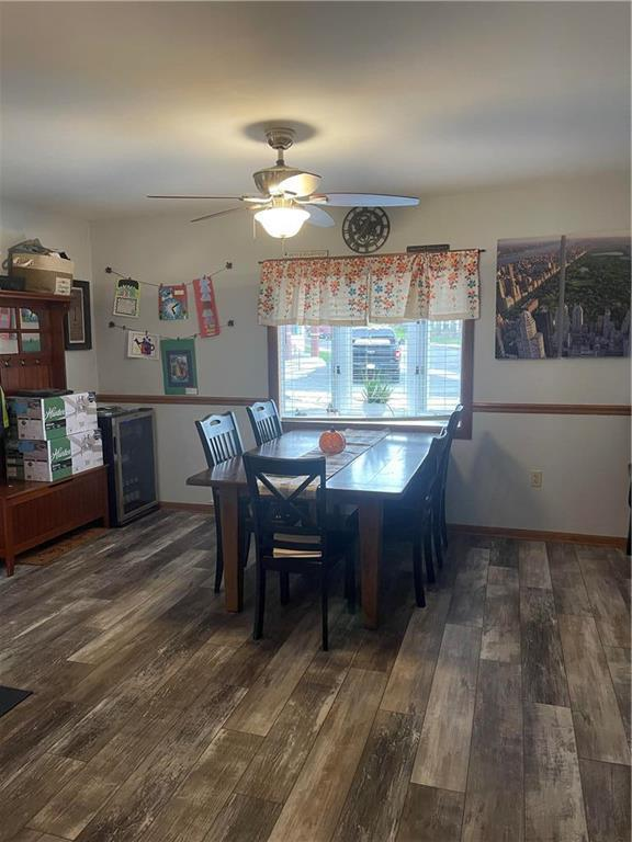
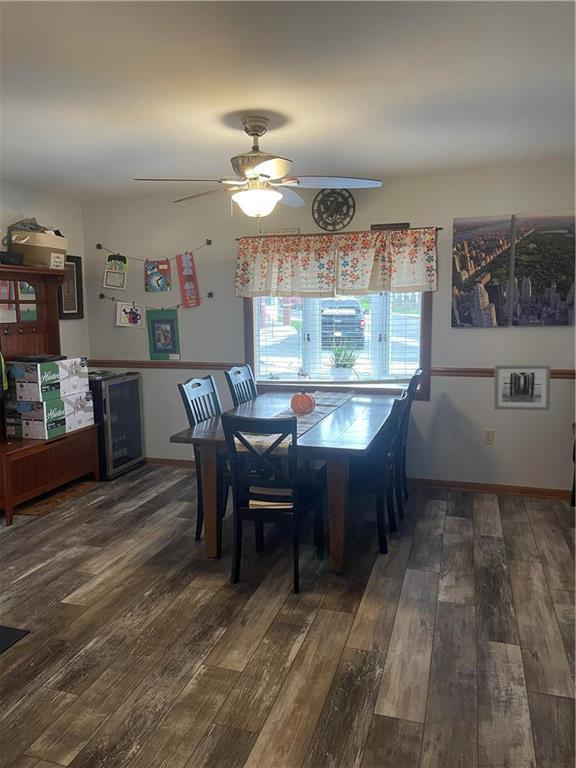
+ wall art [493,364,551,411]
